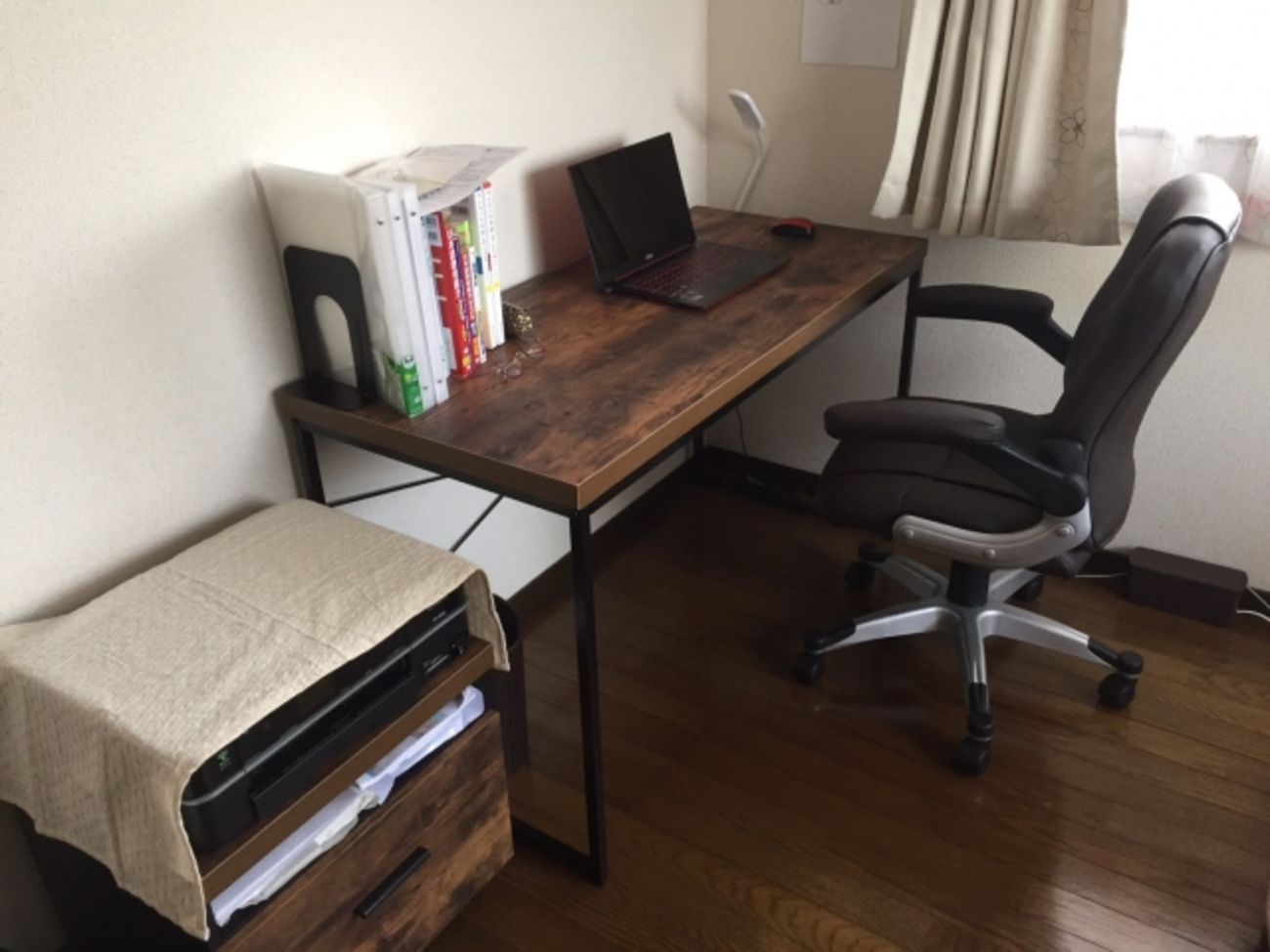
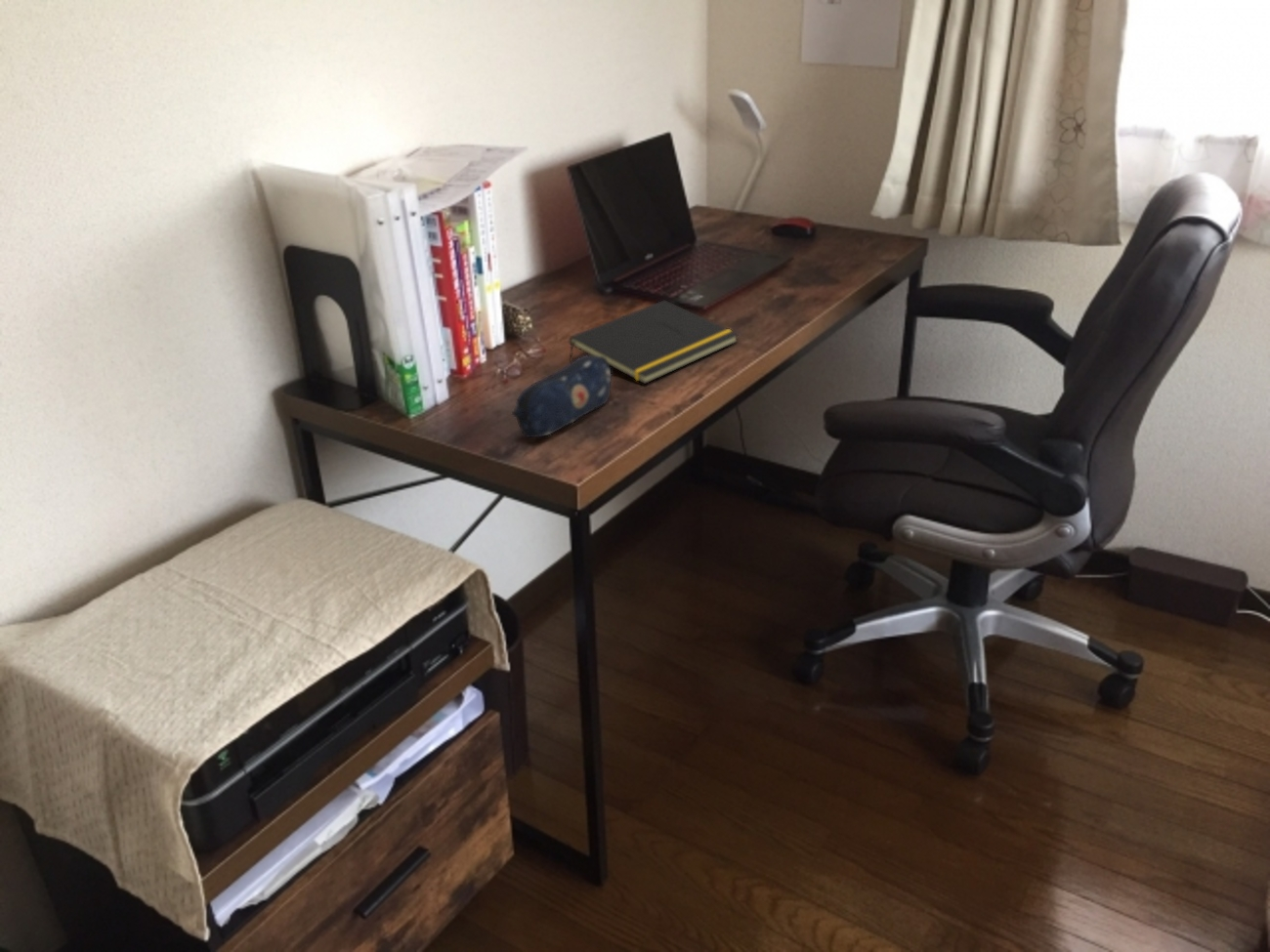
+ notepad [569,299,740,385]
+ pencil case [511,354,613,438]
